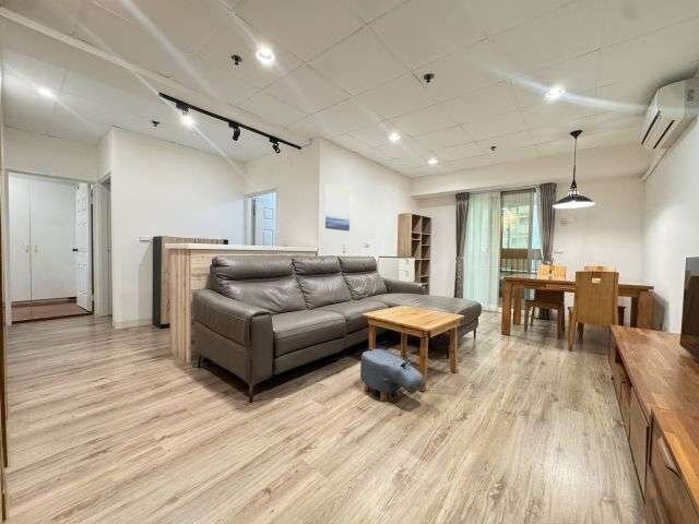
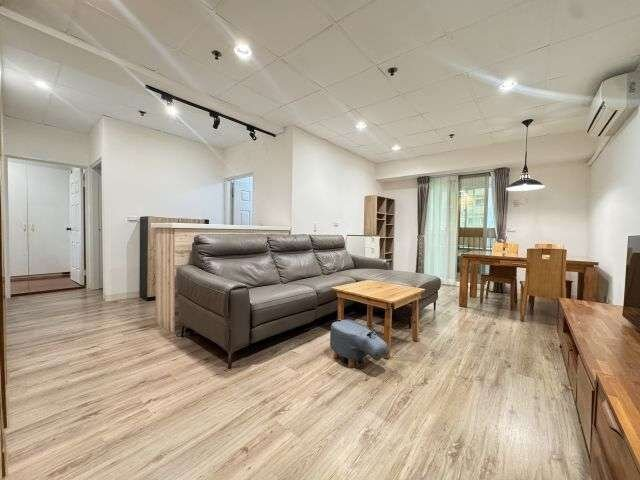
- wall art [324,183,352,231]
